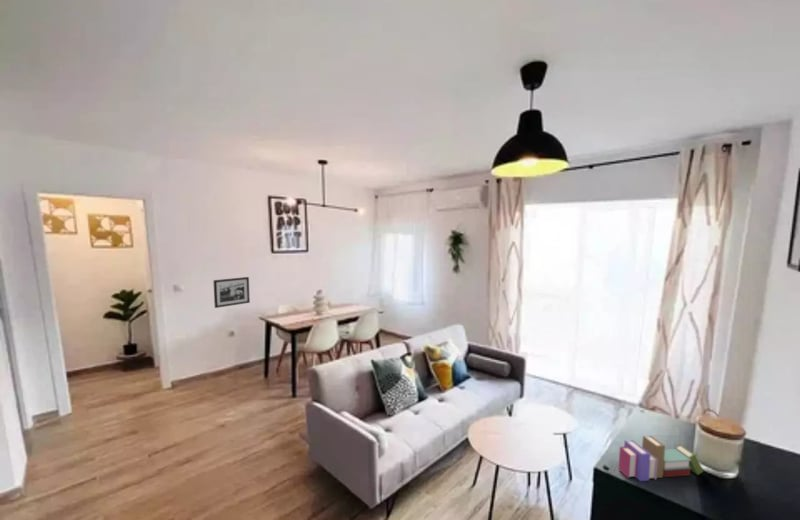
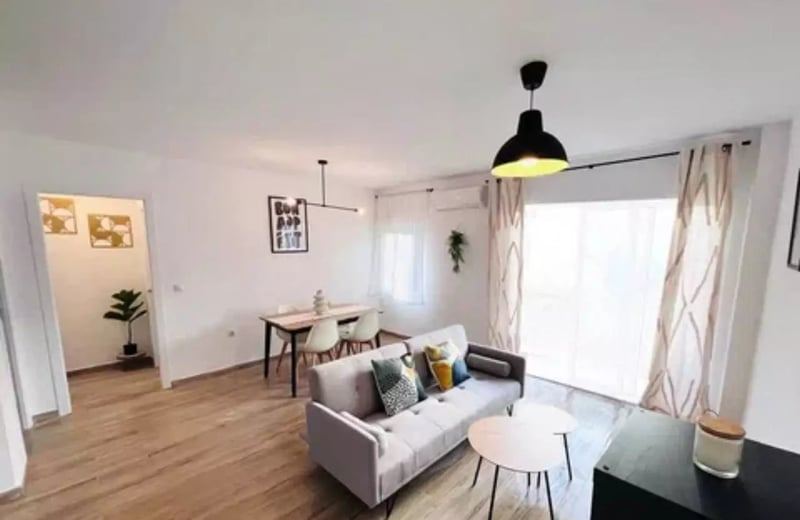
- picture frame [212,276,251,309]
- book [618,434,704,482]
